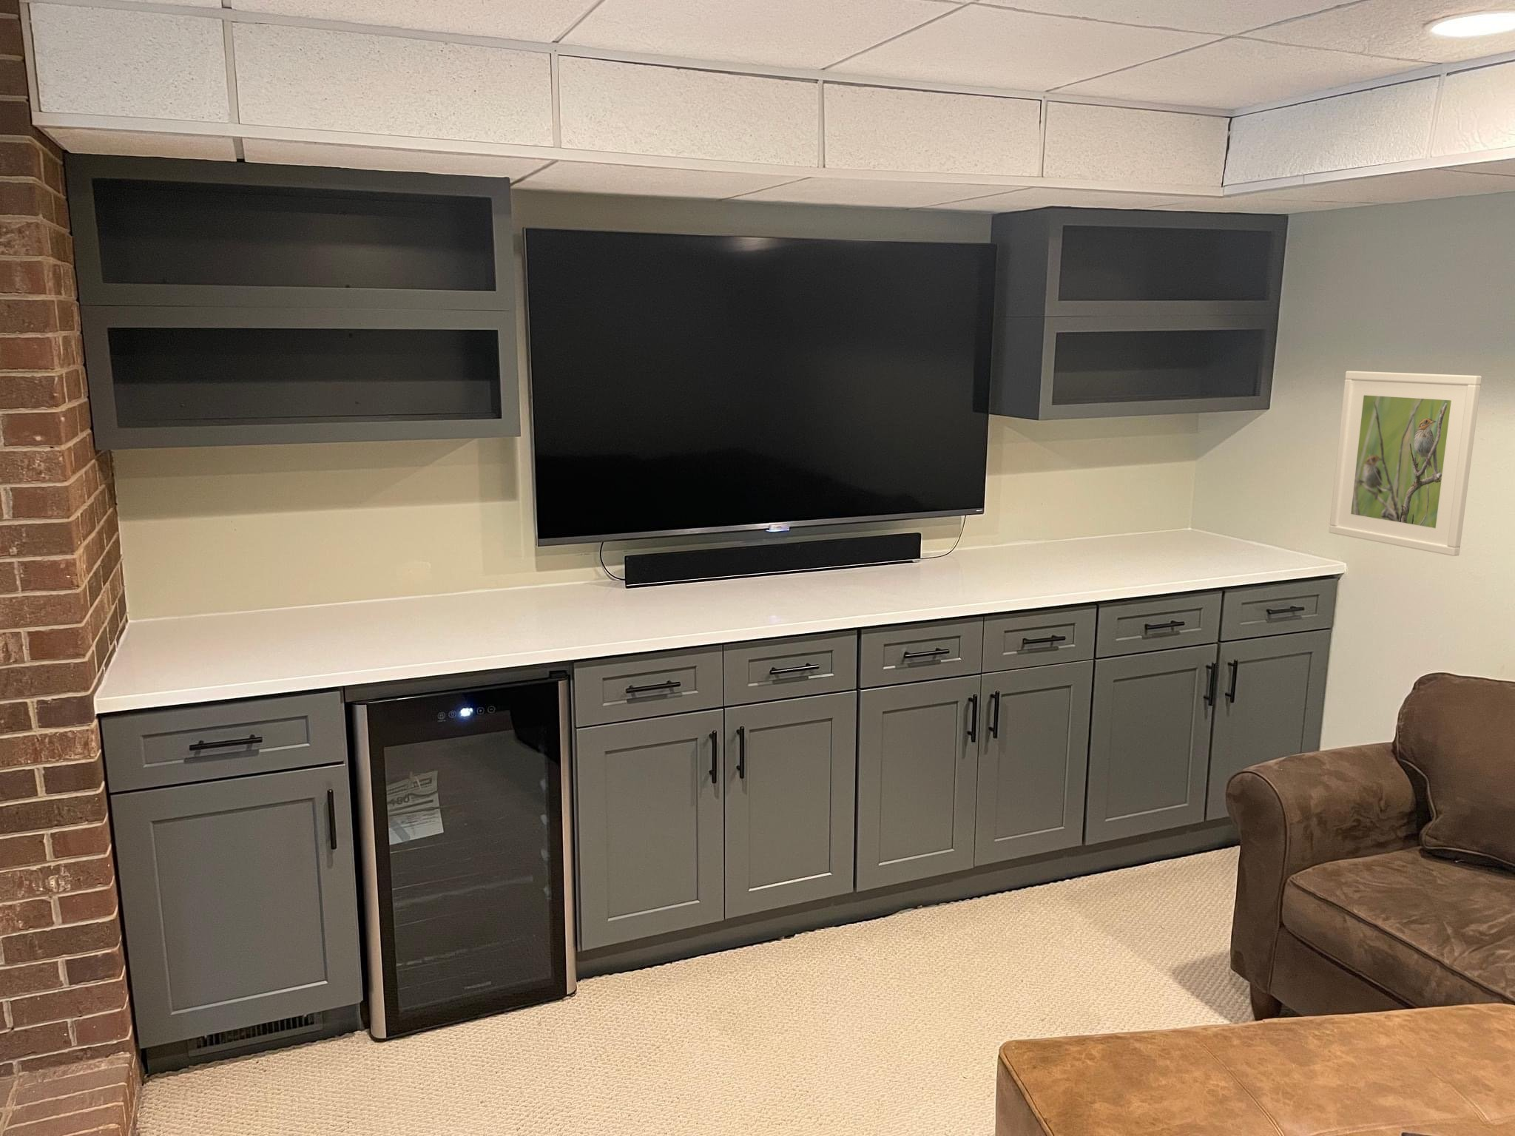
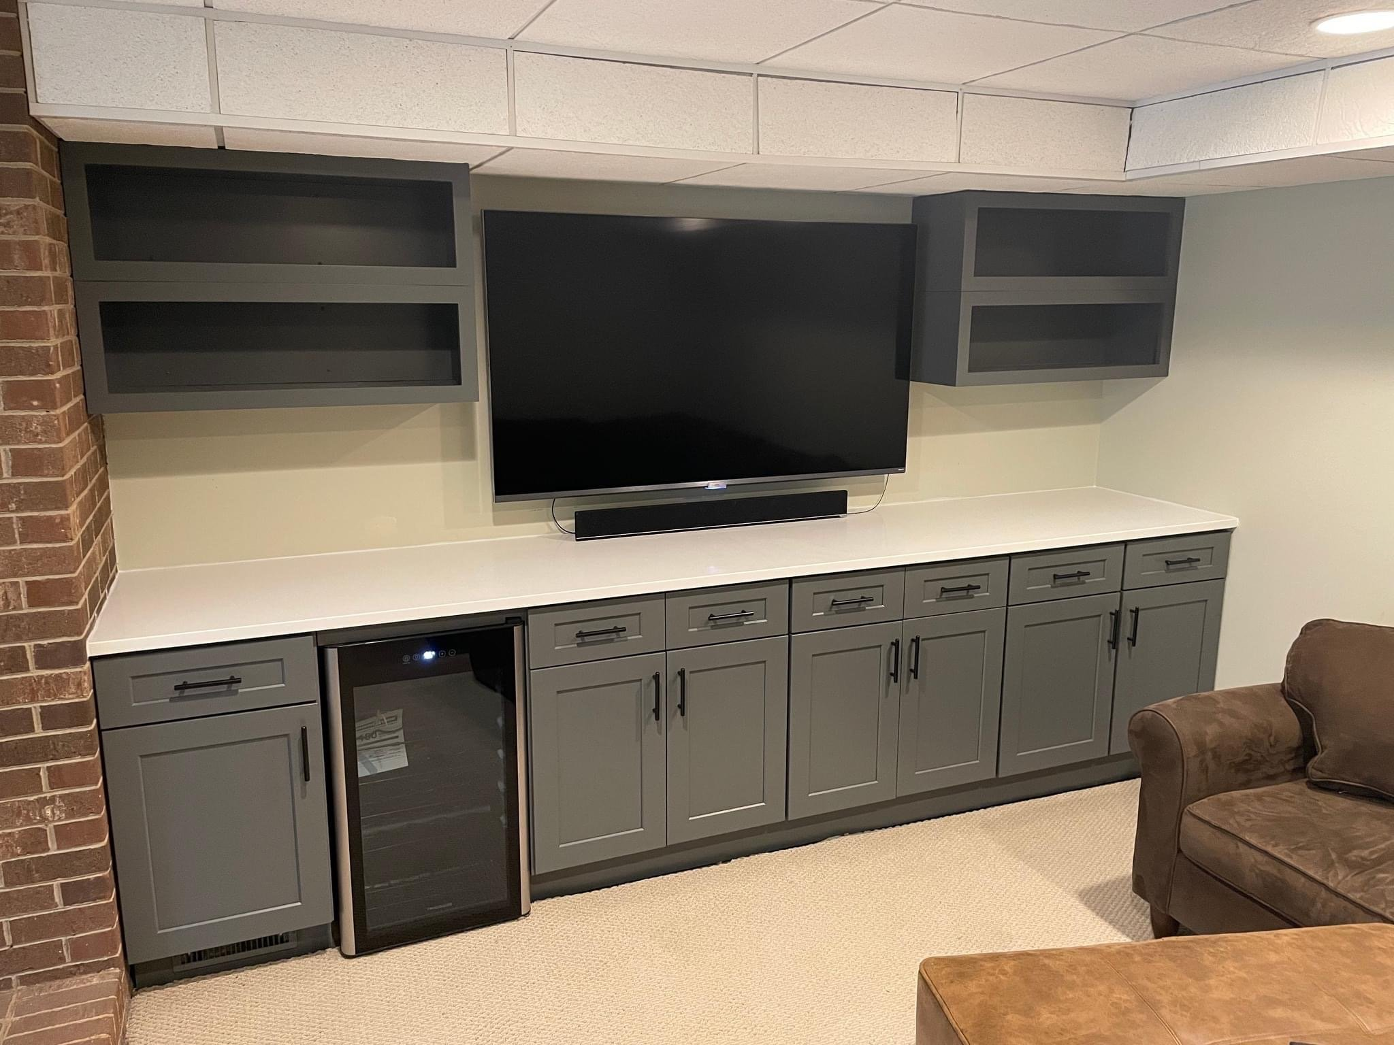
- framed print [1329,371,1483,557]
